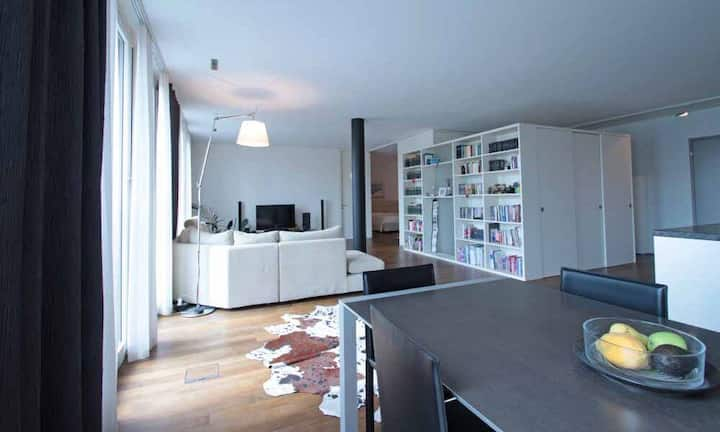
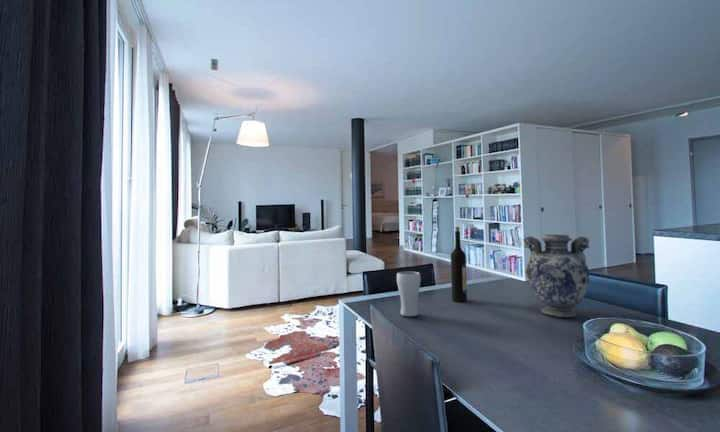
+ decorative vase [522,234,591,318]
+ drinking glass [396,270,422,317]
+ wine bottle [450,226,468,303]
